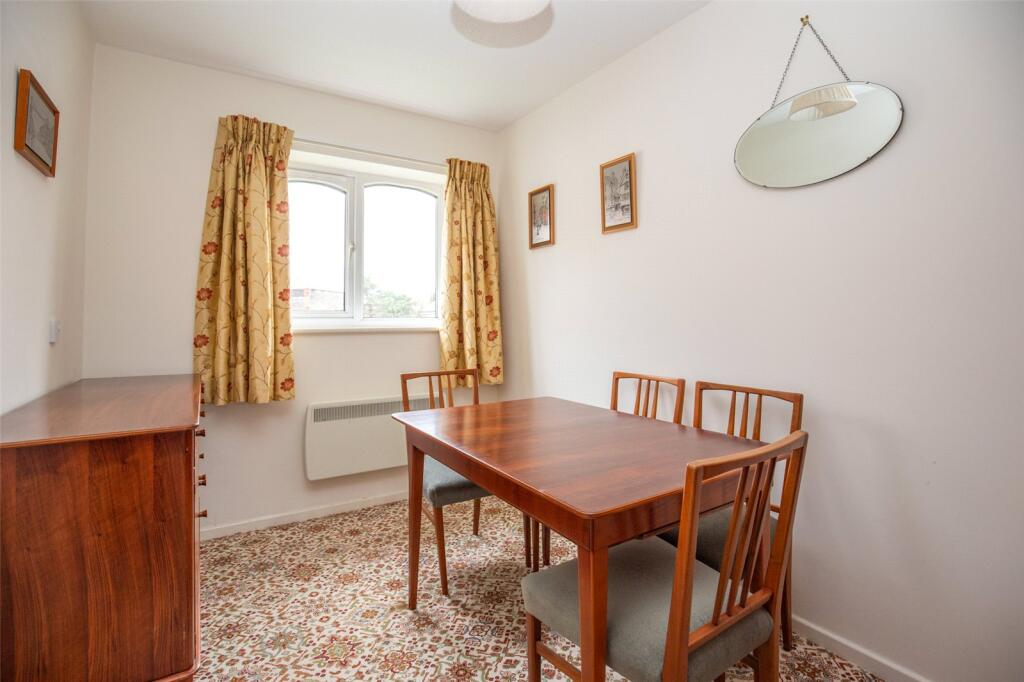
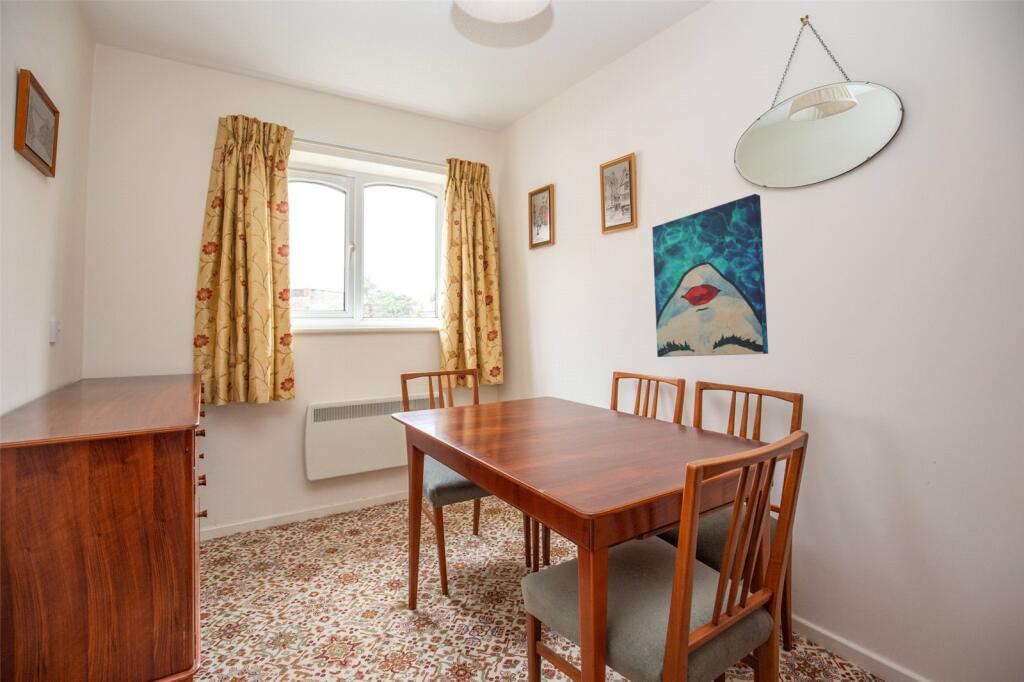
+ wall art [651,193,769,358]
